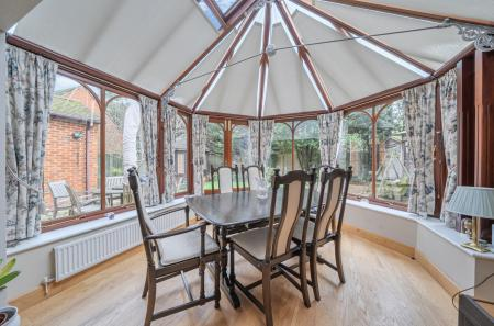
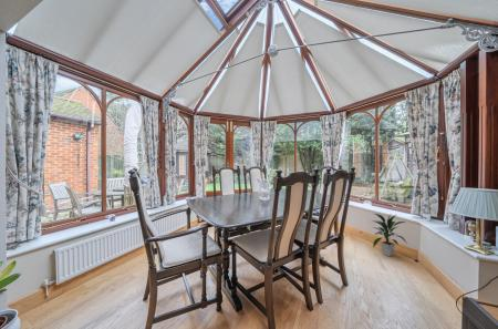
+ indoor plant [371,213,408,257]
